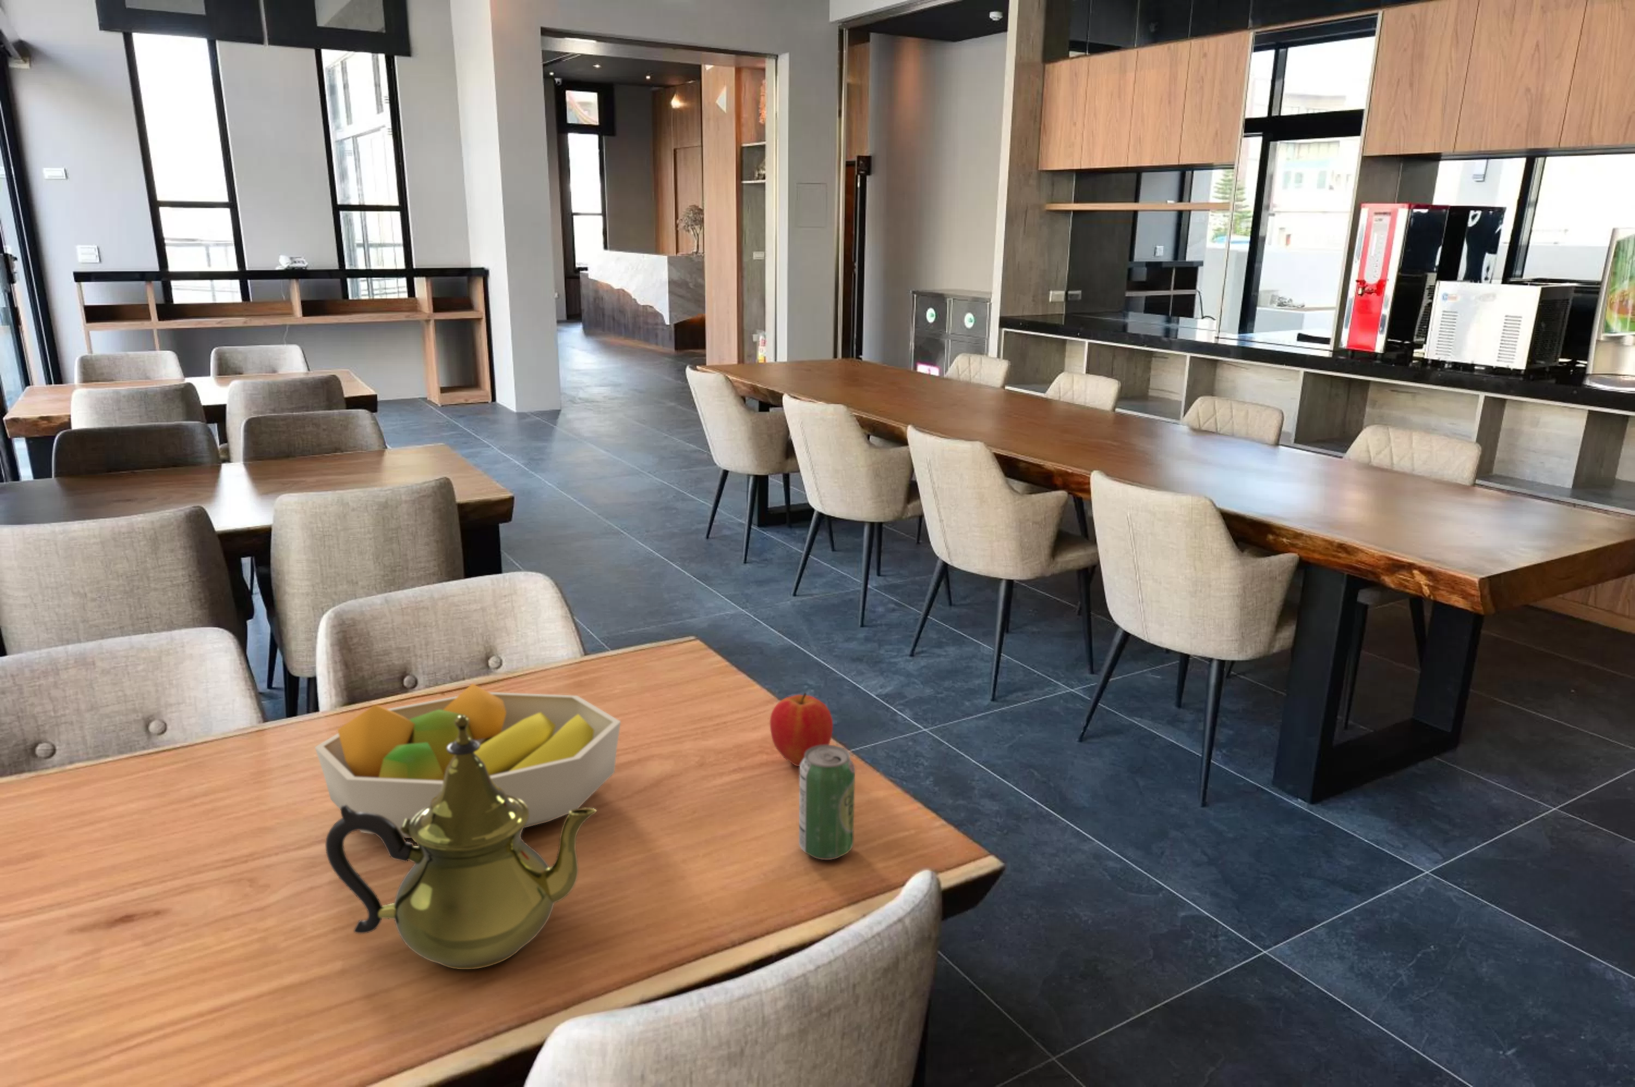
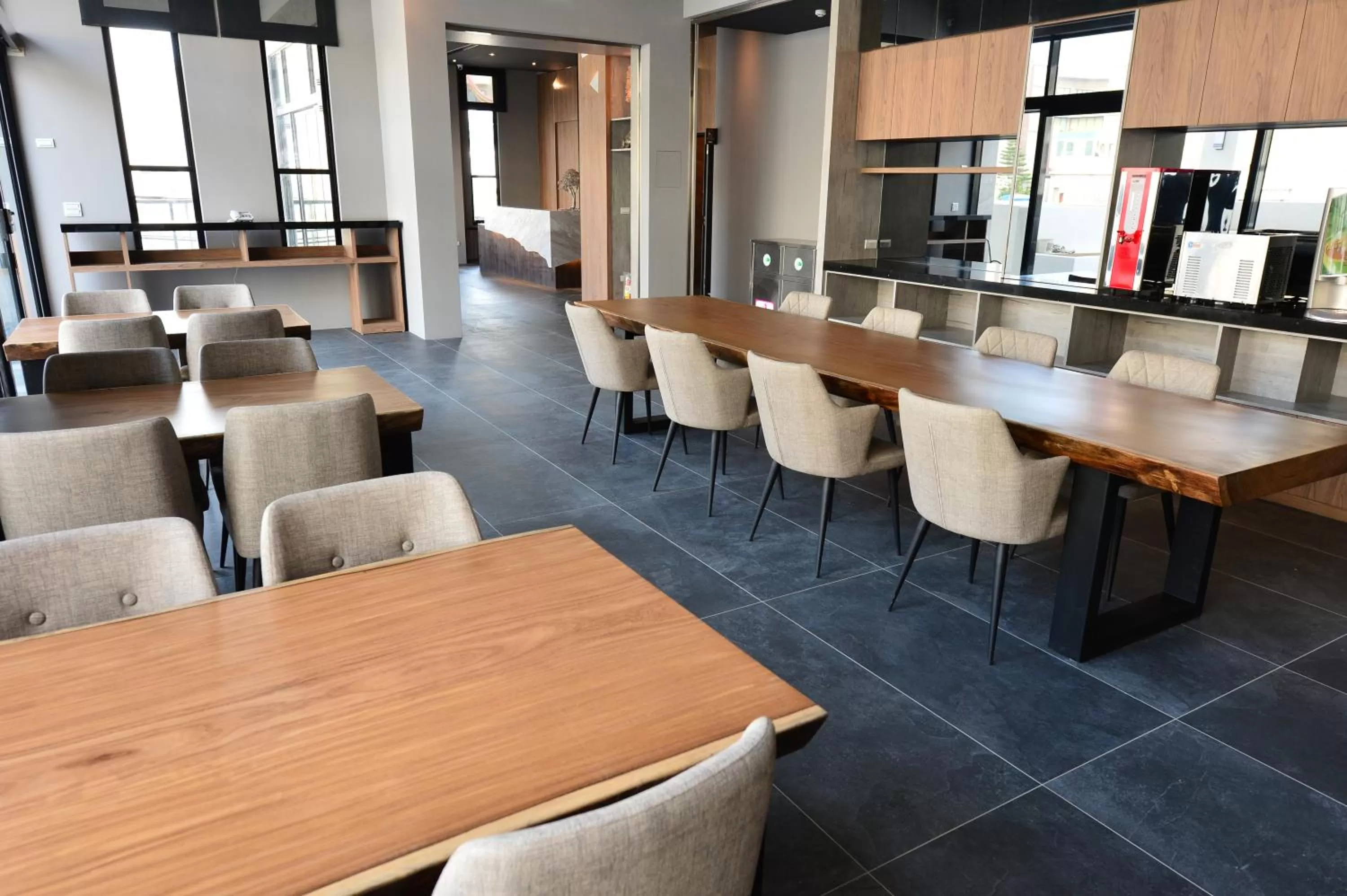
- teapot [325,716,598,969]
- apple [770,693,834,767]
- beverage can [799,745,856,860]
- fruit bowl [314,683,621,838]
